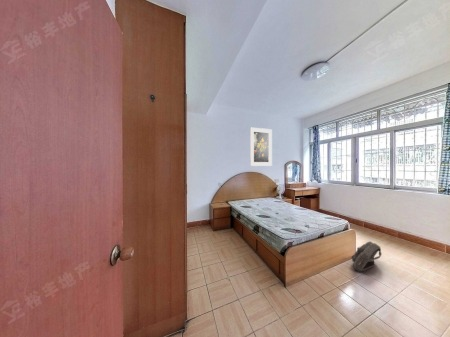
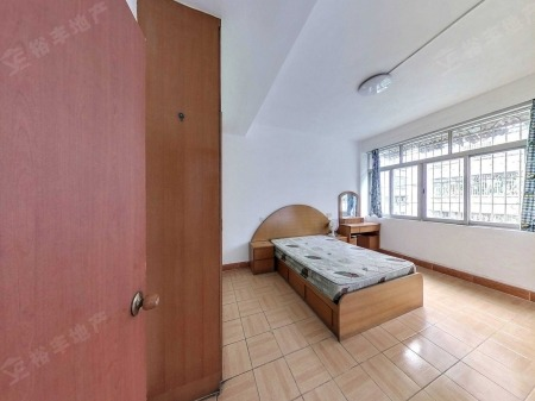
- backpack [351,241,383,273]
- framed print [249,127,273,167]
